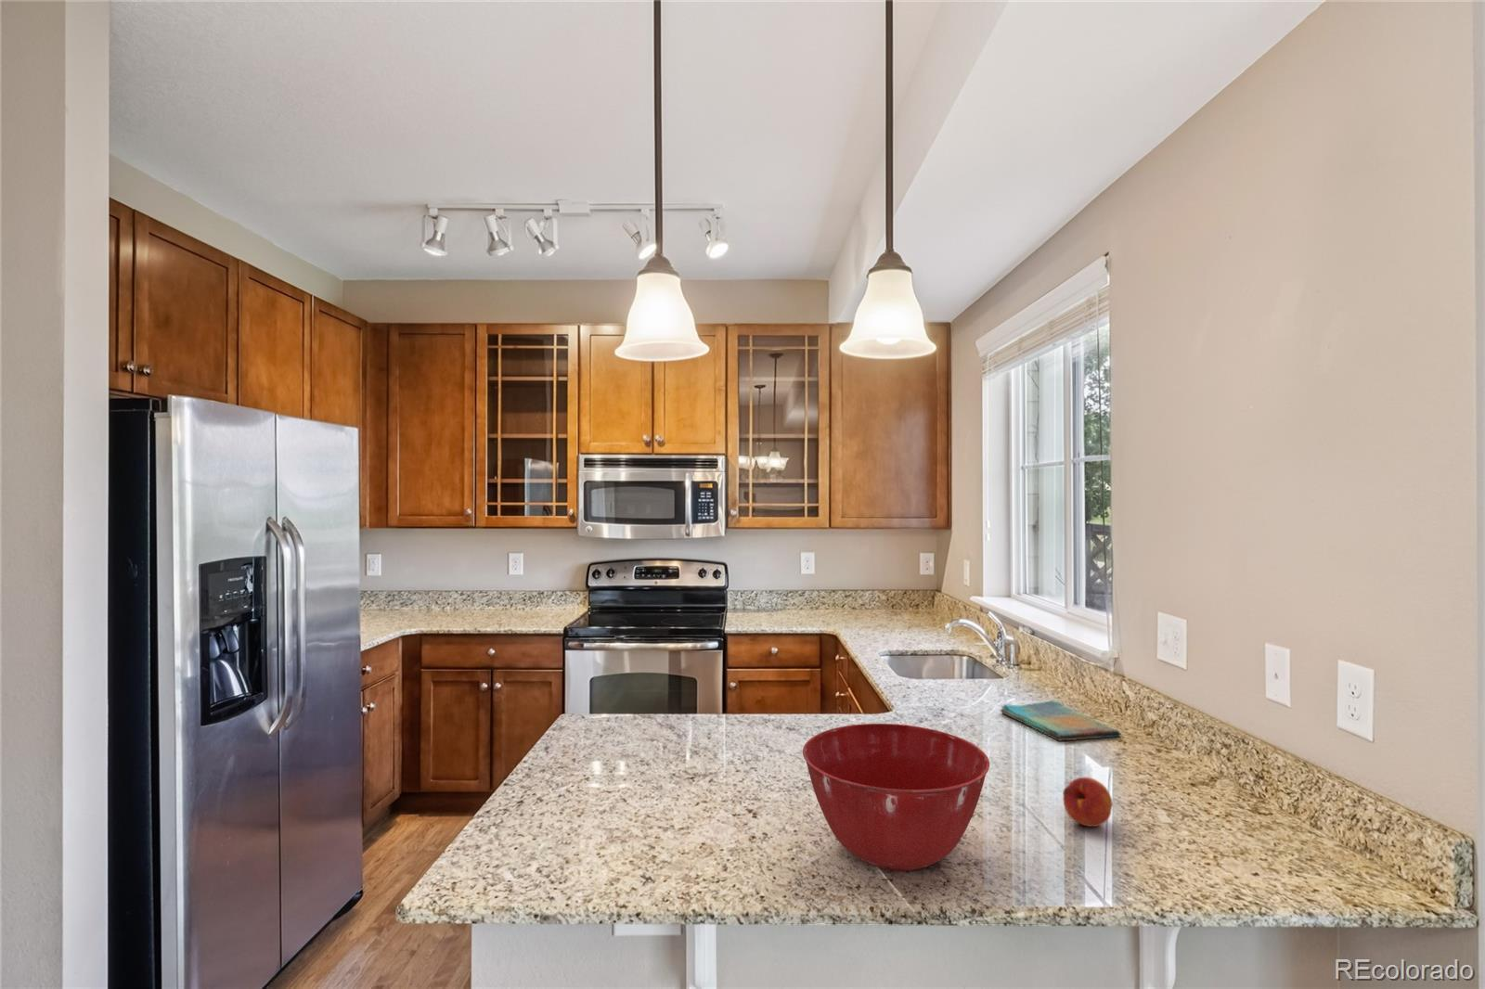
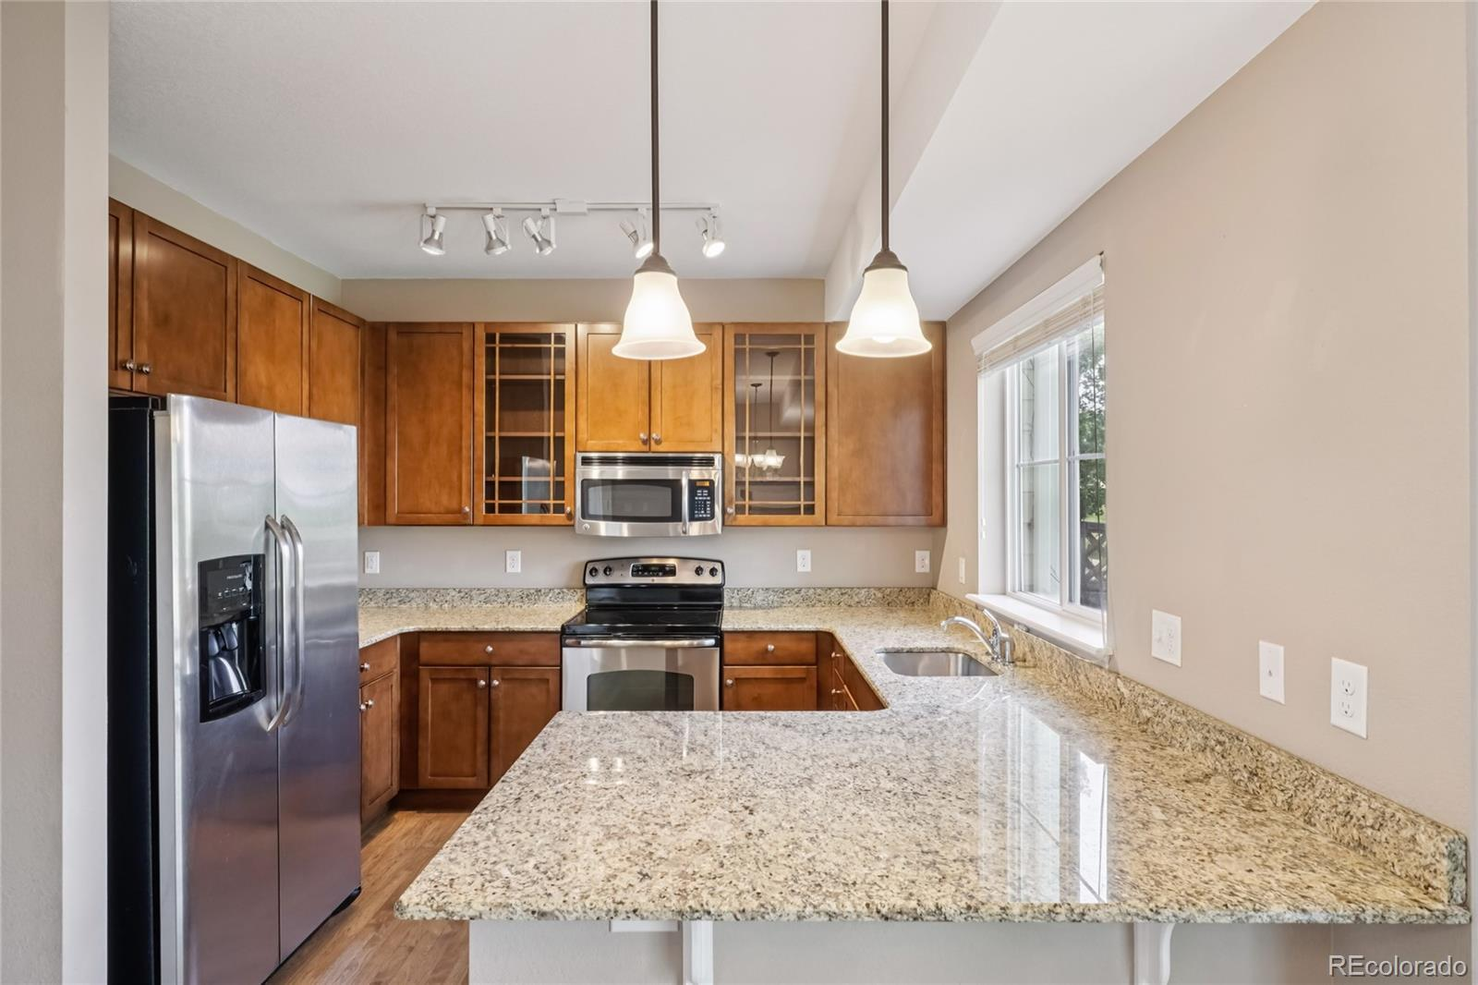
- fruit [1062,777,1114,828]
- mixing bowl [802,723,990,871]
- dish towel [999,700,1121,742]
